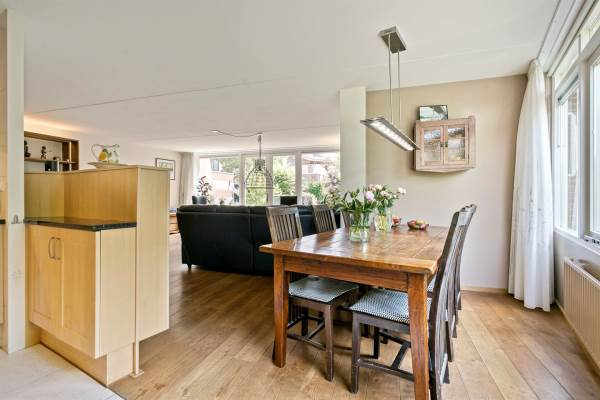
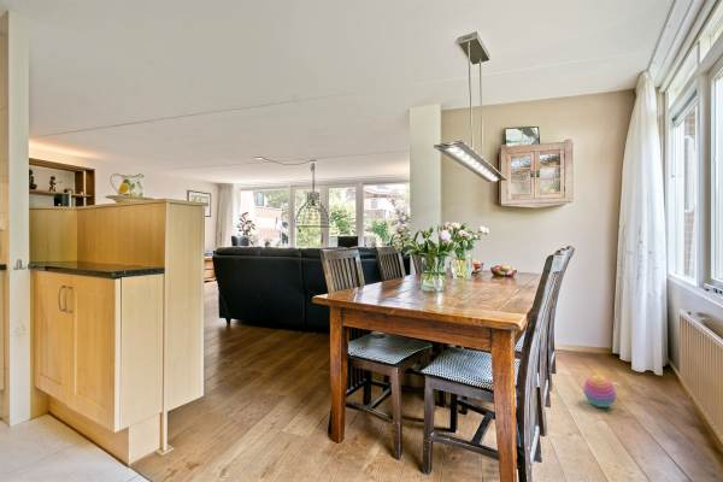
+ stacking toy [582,374,617,408]
